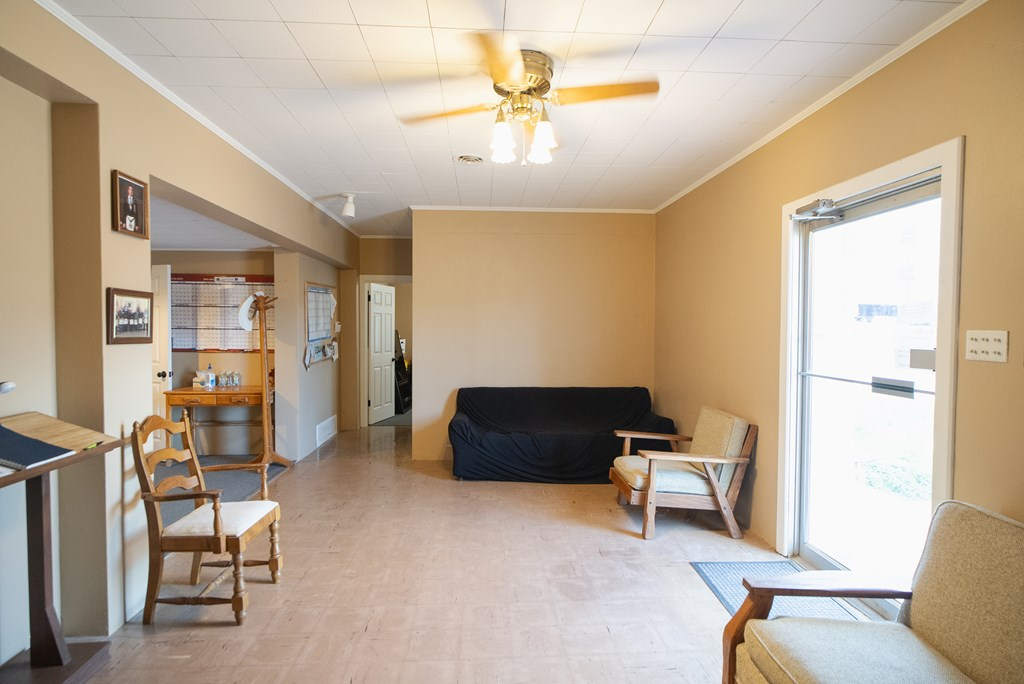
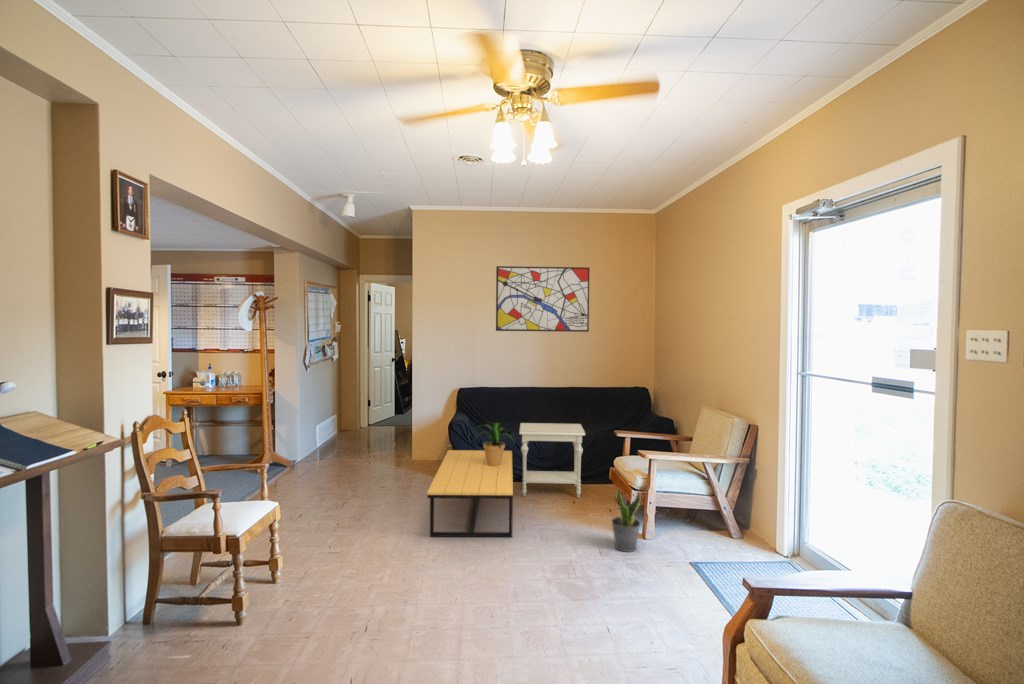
+ potted plant [611,487,641,553]
+ potted plant [473,422,516,466]
+ side table [518,422,586,499]
+ wall art [495,265,591,333]
+ coffee table [426,449,514,538]
